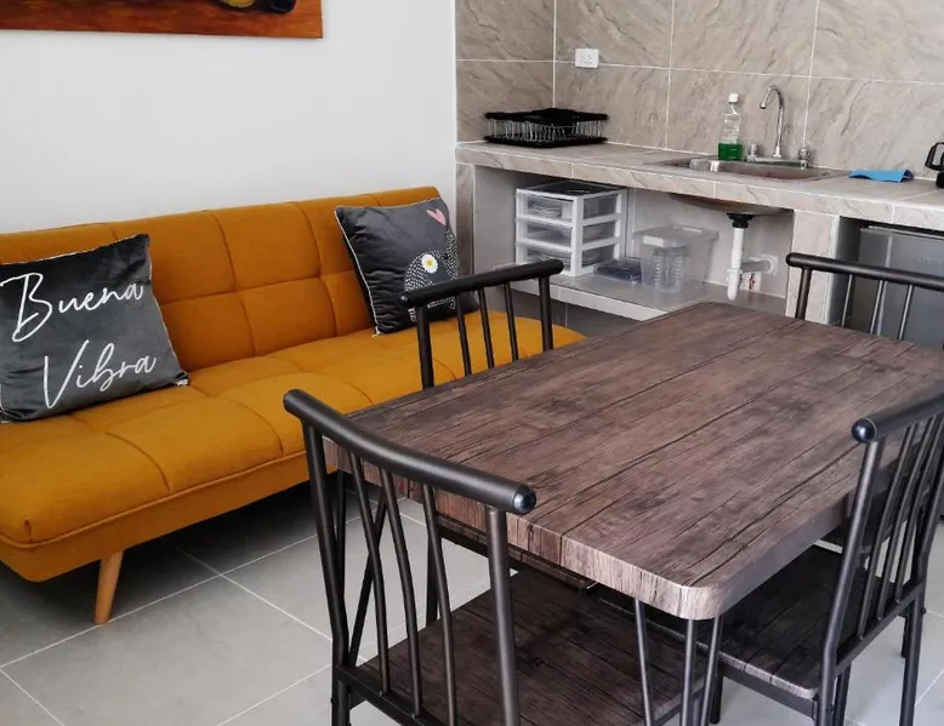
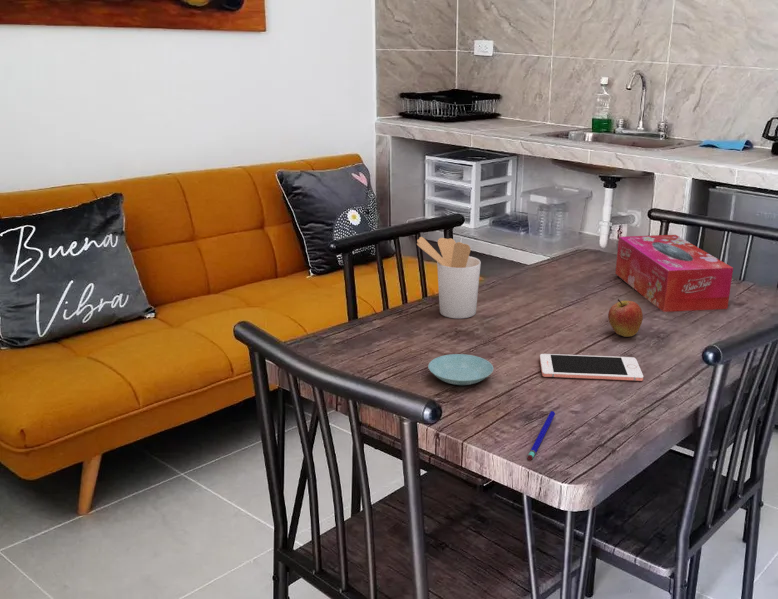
+ utensil holder [416,236,482,319]
+ tissue box [614,234,734,313]
+ saucer [427,353,494,386]
+ pen [527,410,556,461]
+ cell phone [539,353,644,382]
+ fruit [607,298,644,338]
